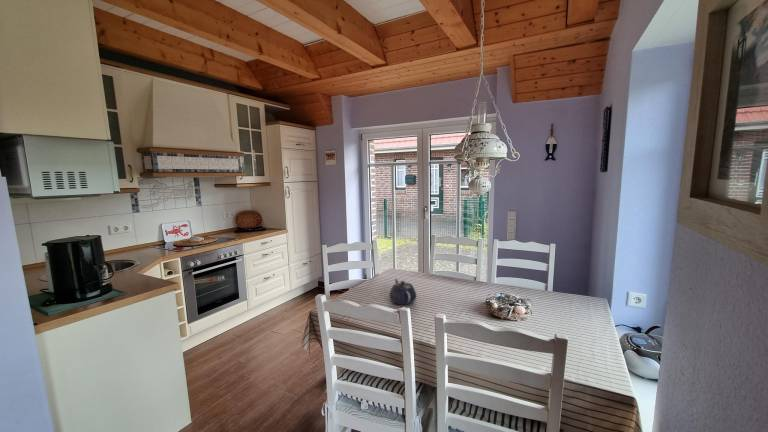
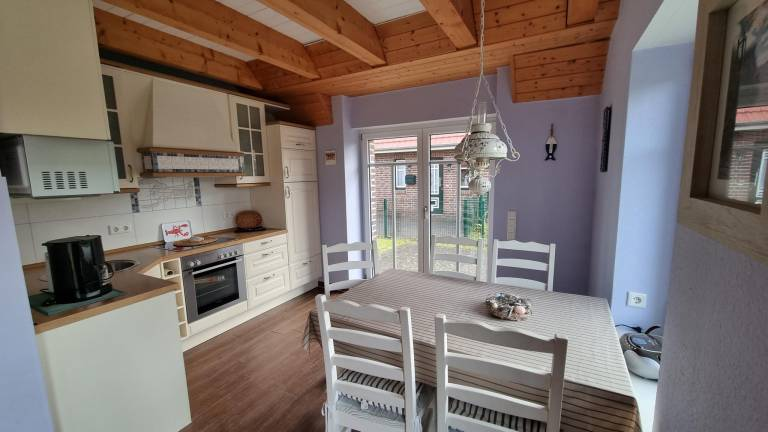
- teapot [388,278,417,306]
